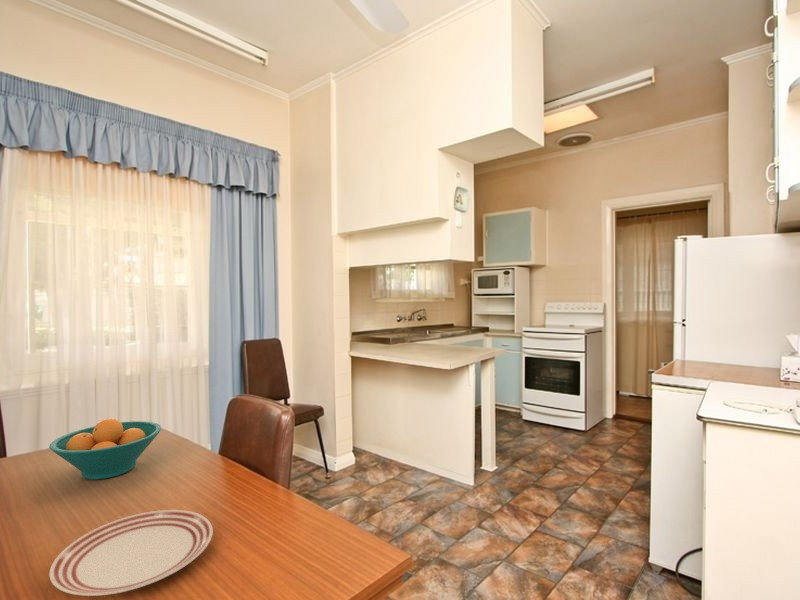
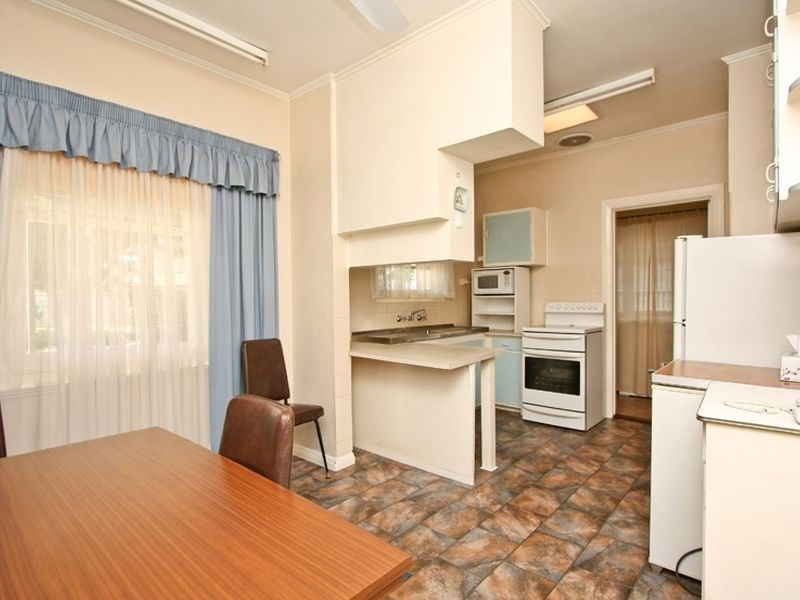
- dinner plate [48,509,214,597]
- fruit bowl [48,417,162,481]
